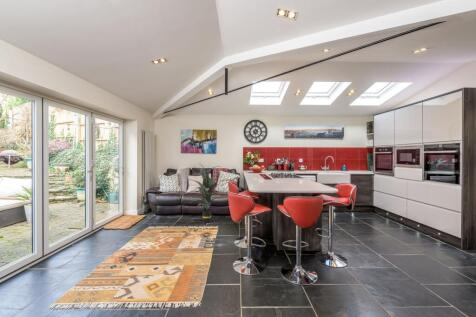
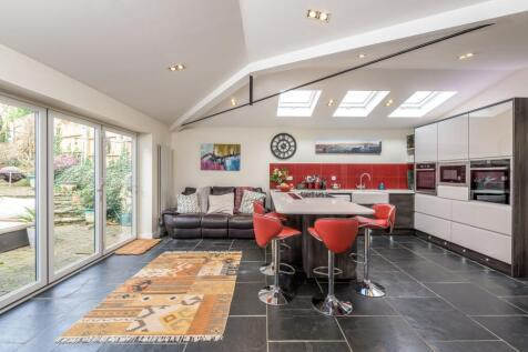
- indoor plant [188,162,221,224]
